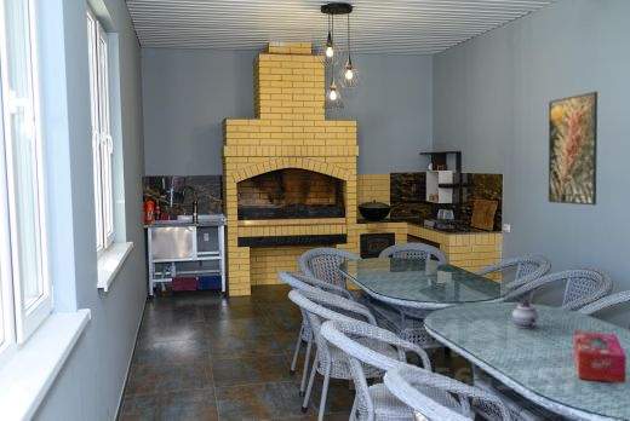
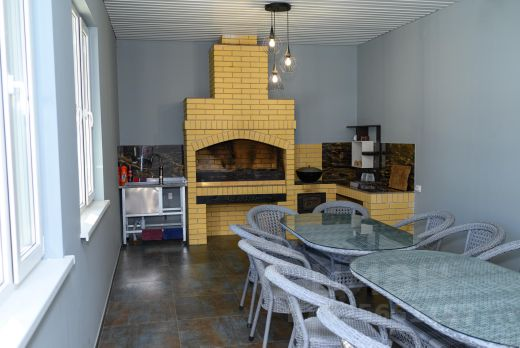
- teapot [511,300,540,329]
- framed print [548,91,598,206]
- tissue box [573,330,628,385]
